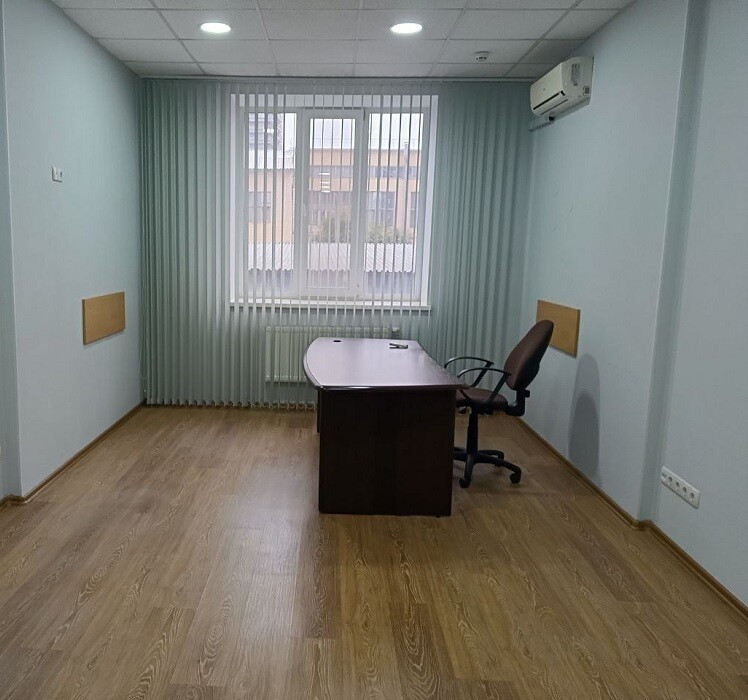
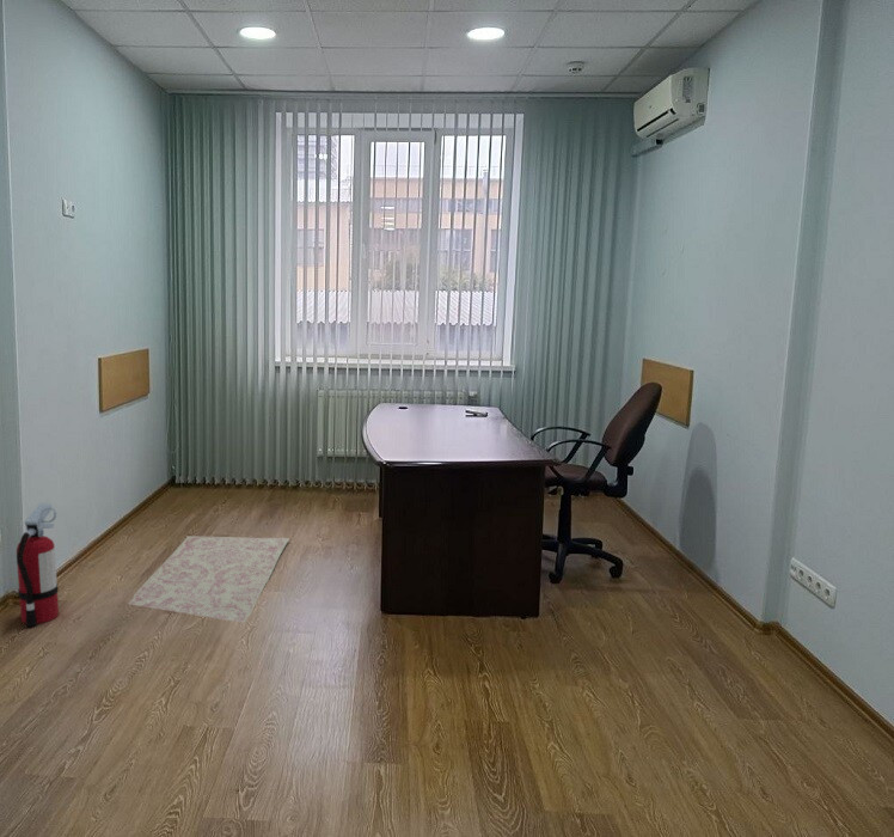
+ fire extinguisher [16,502,60,628]
+ rug [127,534,290,624]
